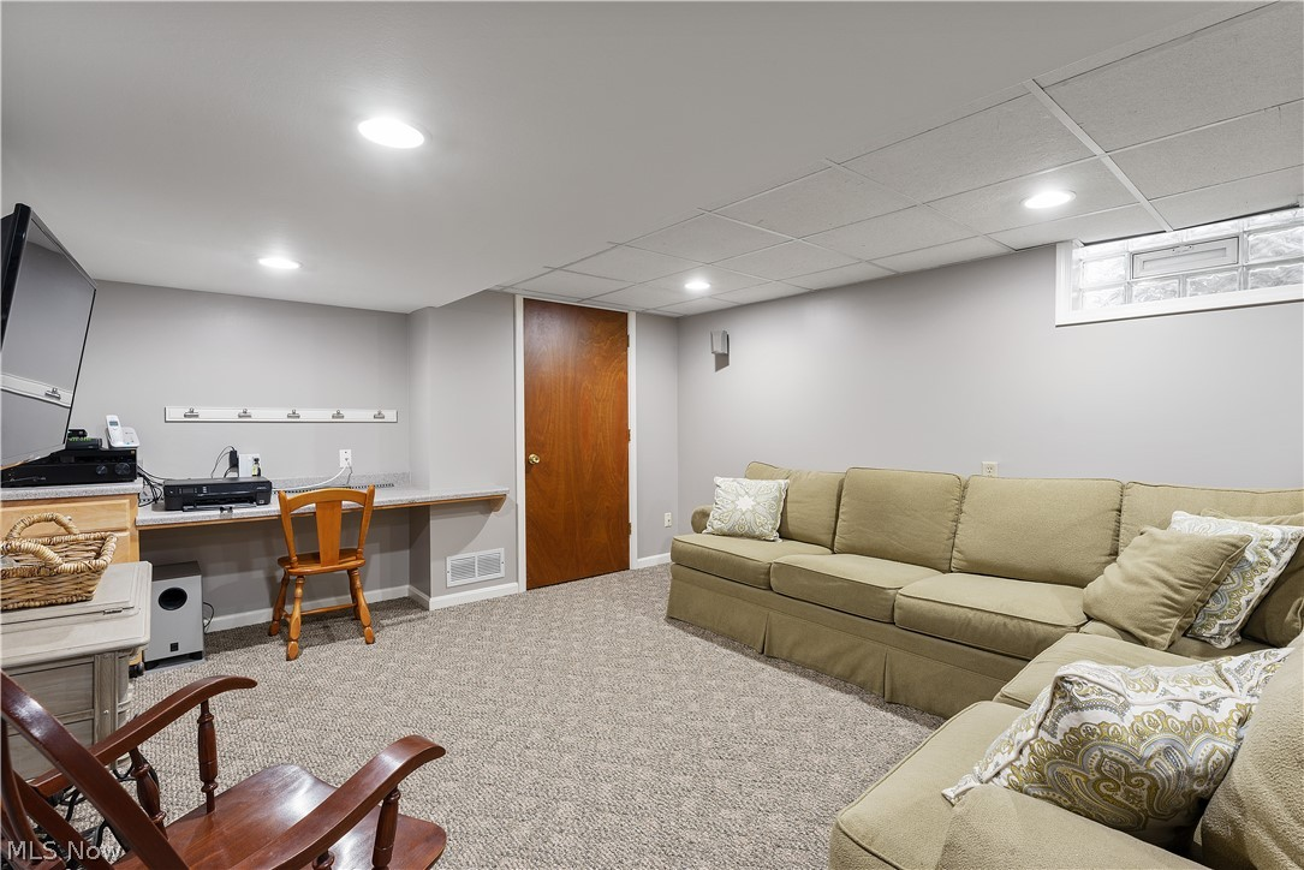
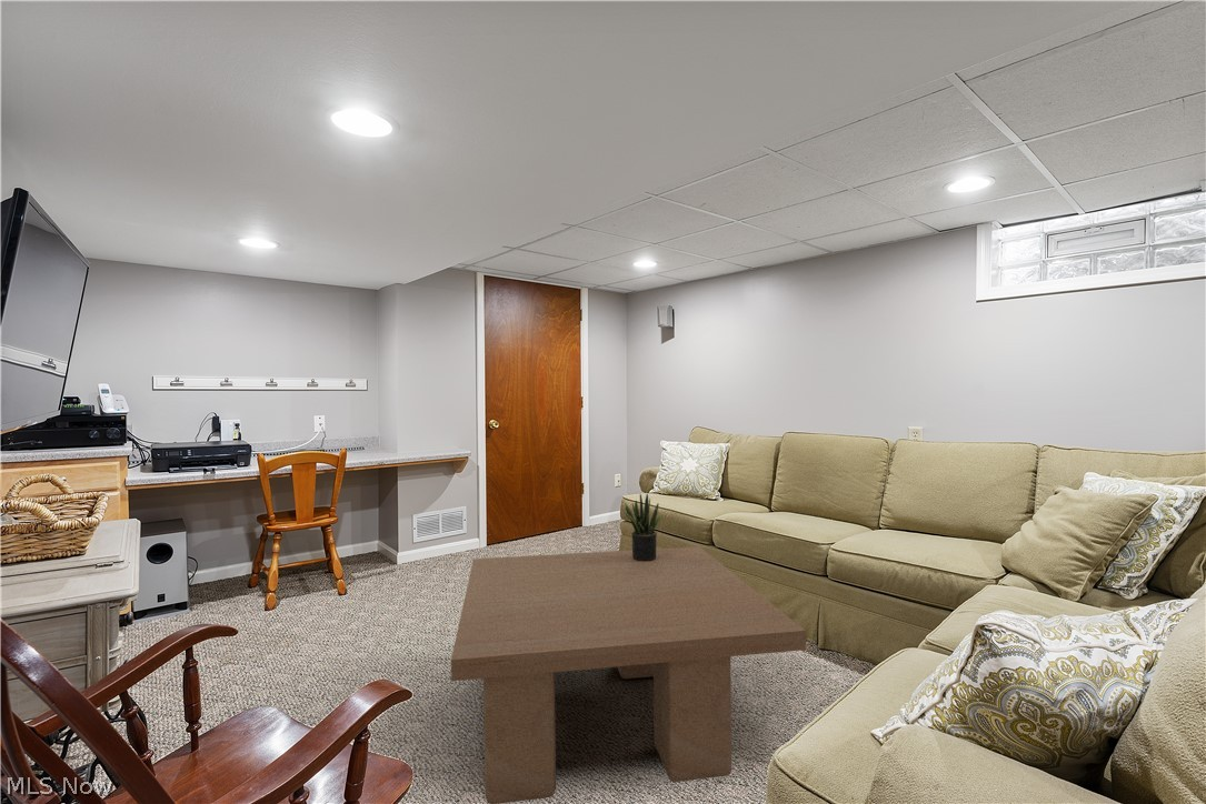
+ potted plant [622,493,662,561]
+ coffee table [450,545,807,804]
